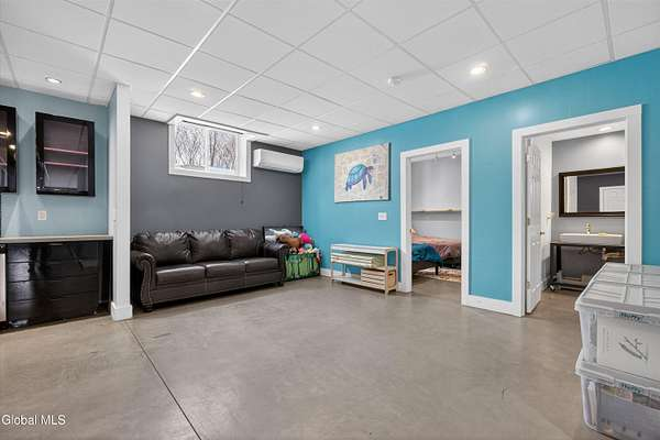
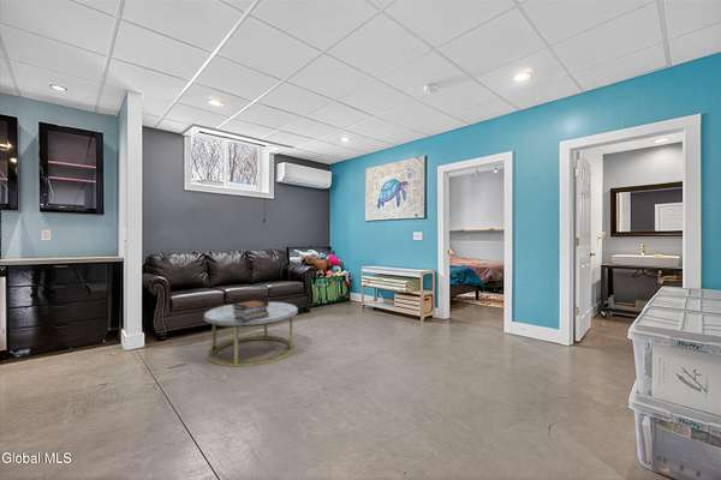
+ book stack [232,299,269,323]
+ coffee table [203,301,299,368]
